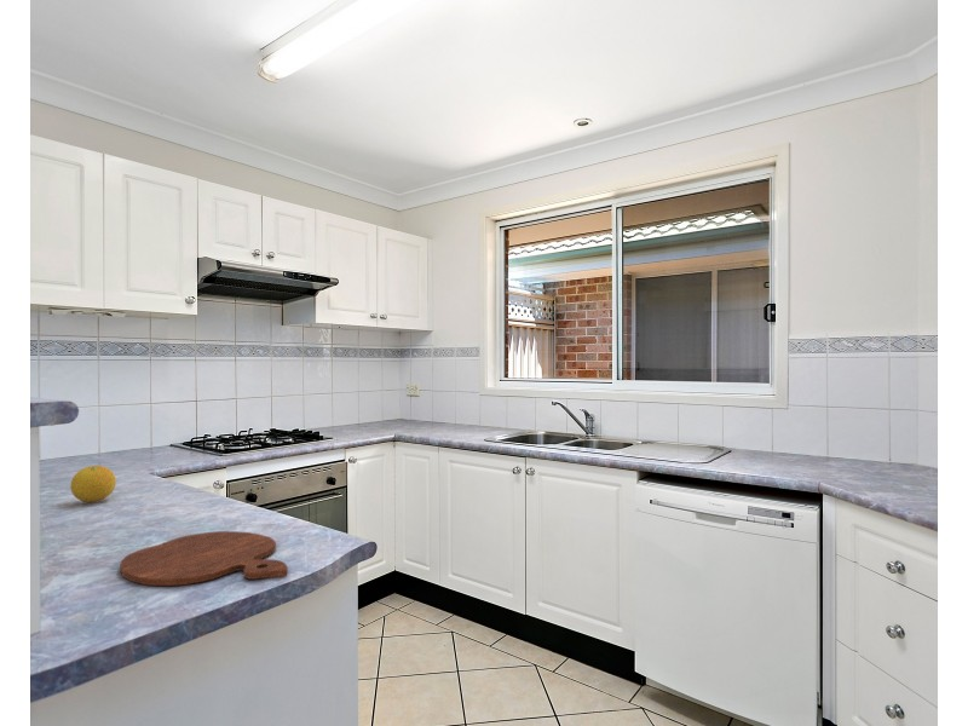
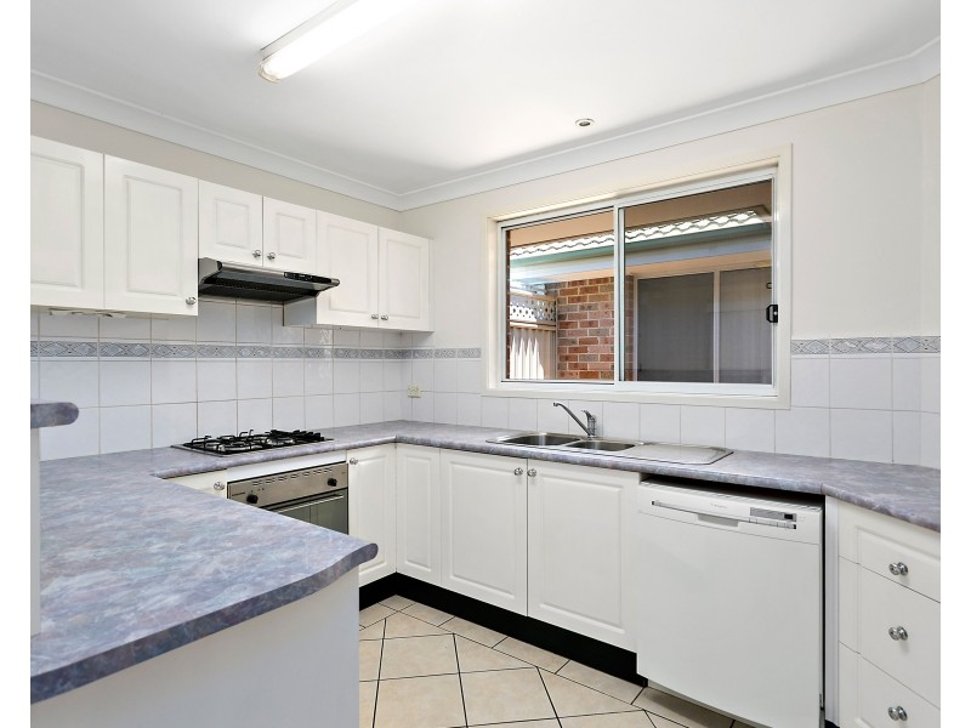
- fruit [69,465,117,503]
- cutting board [119,530,289,587]
